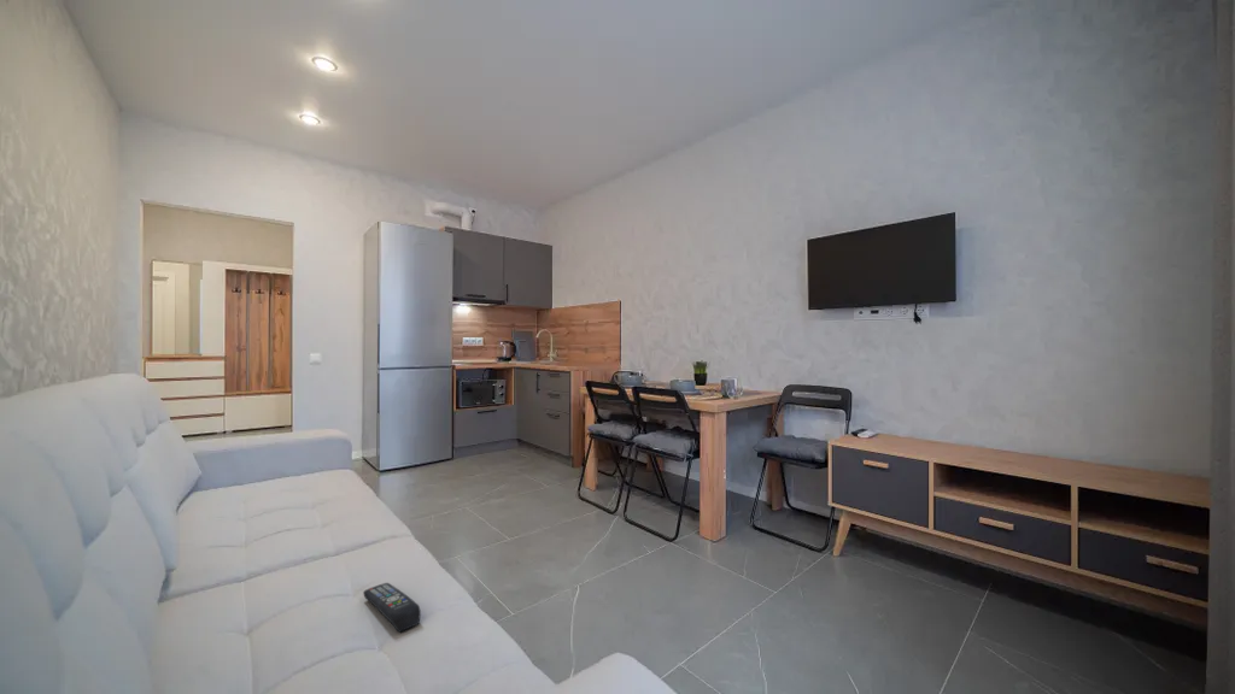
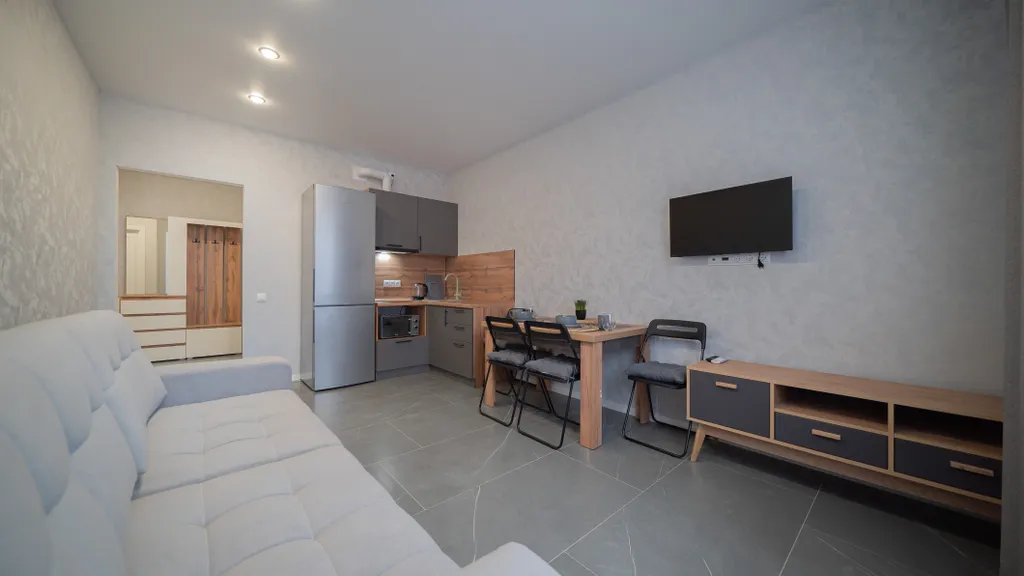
- remote control [362,582,422,634]
